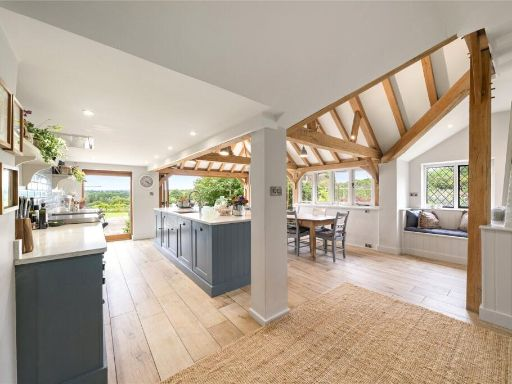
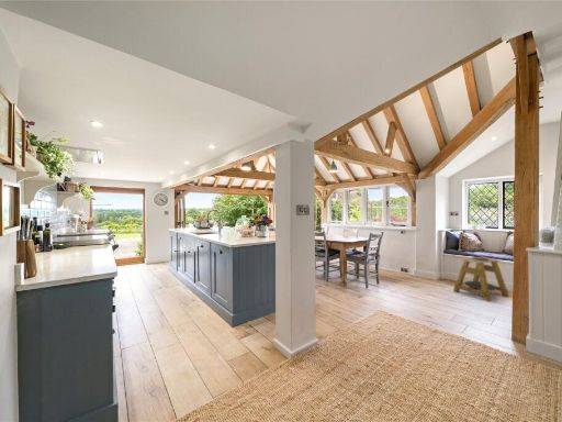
+ side table [452,256,510,302]
